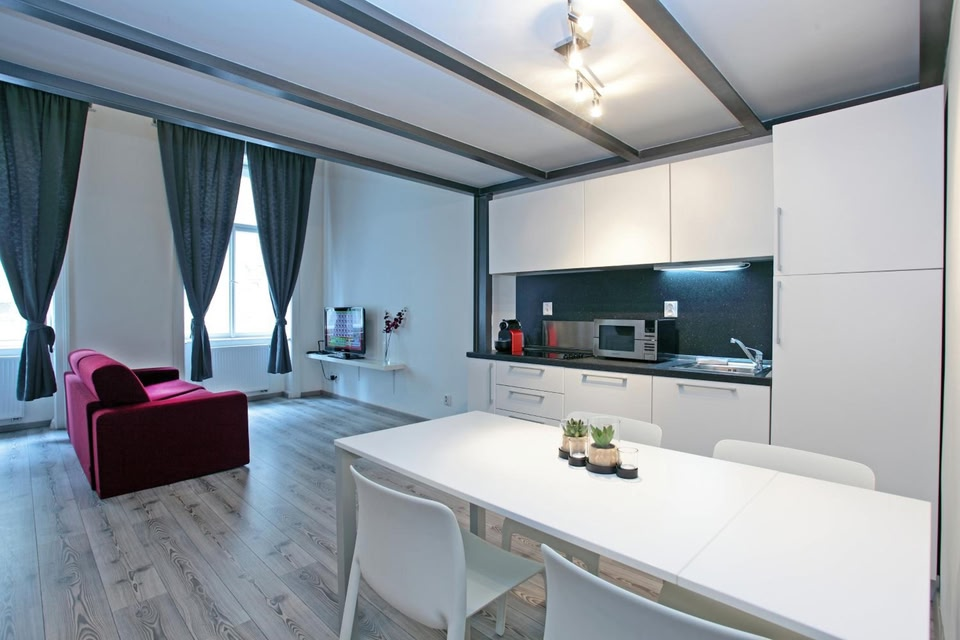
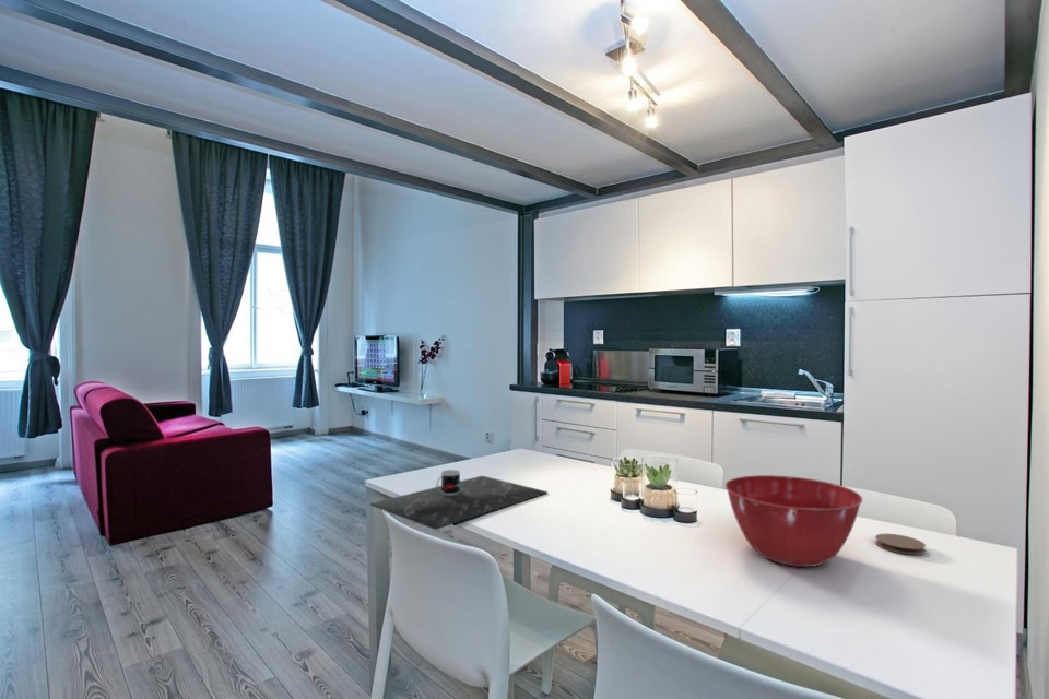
+ coaster [874,533,927,556]
+ placemat [369,469,549,531]
+ mixing bowl [724,474,863,568]
